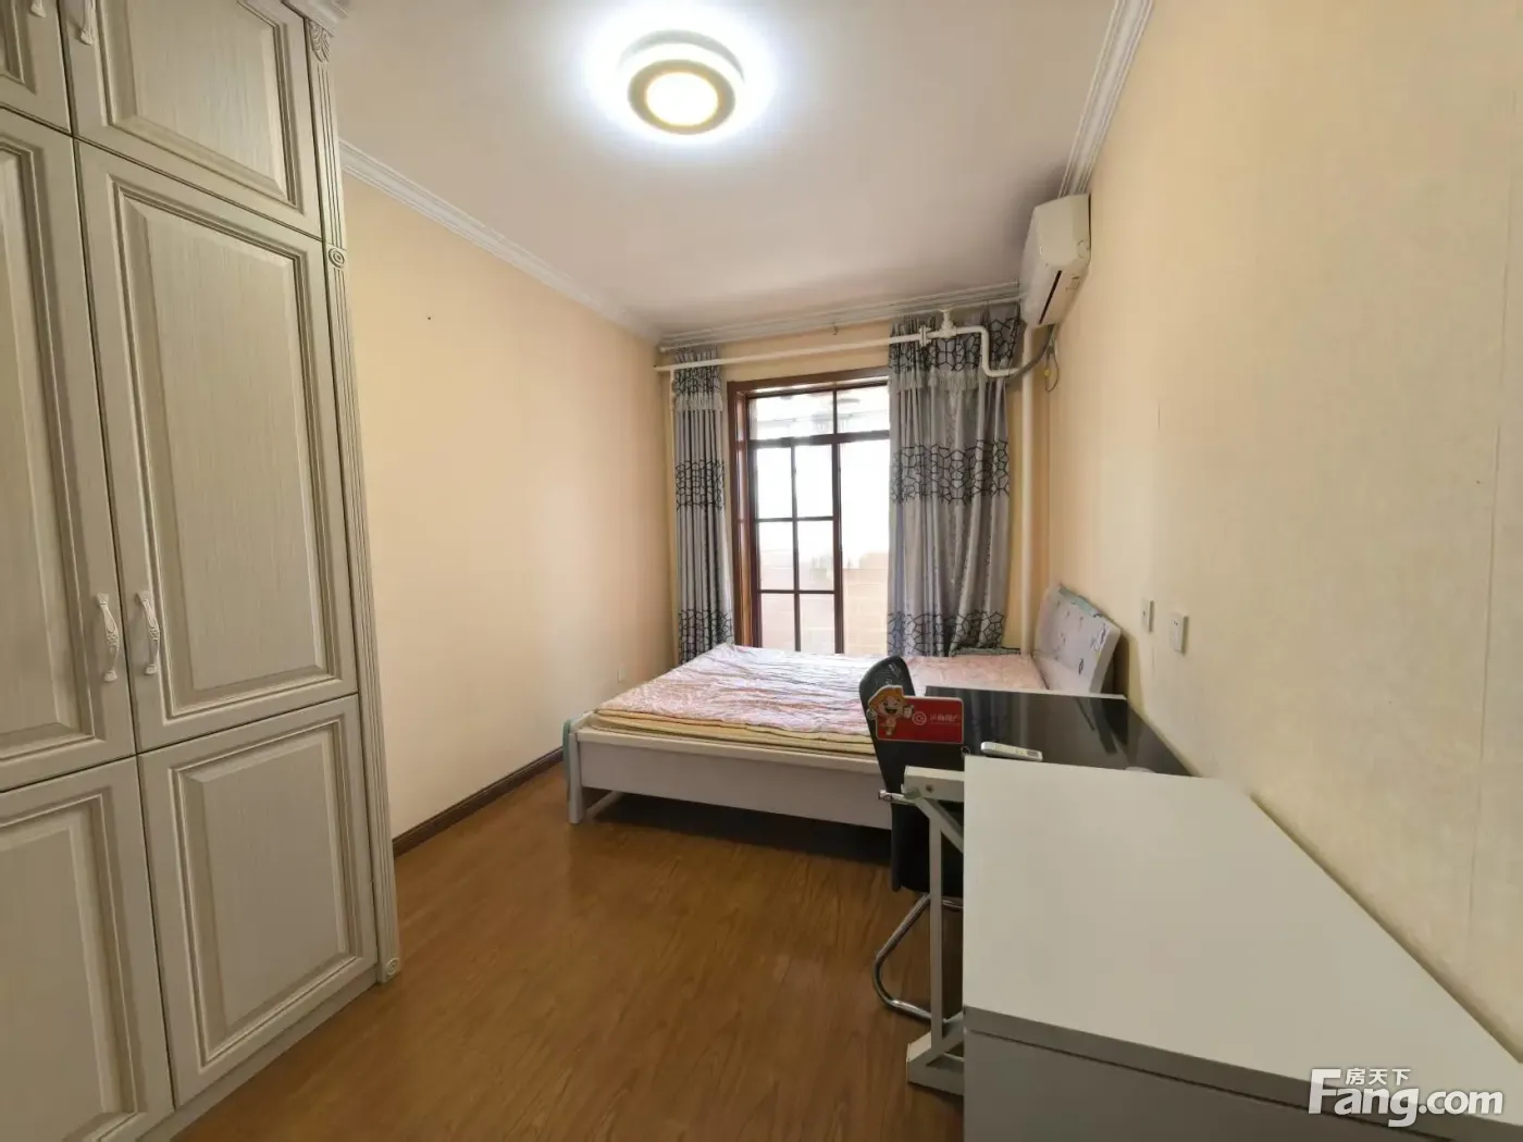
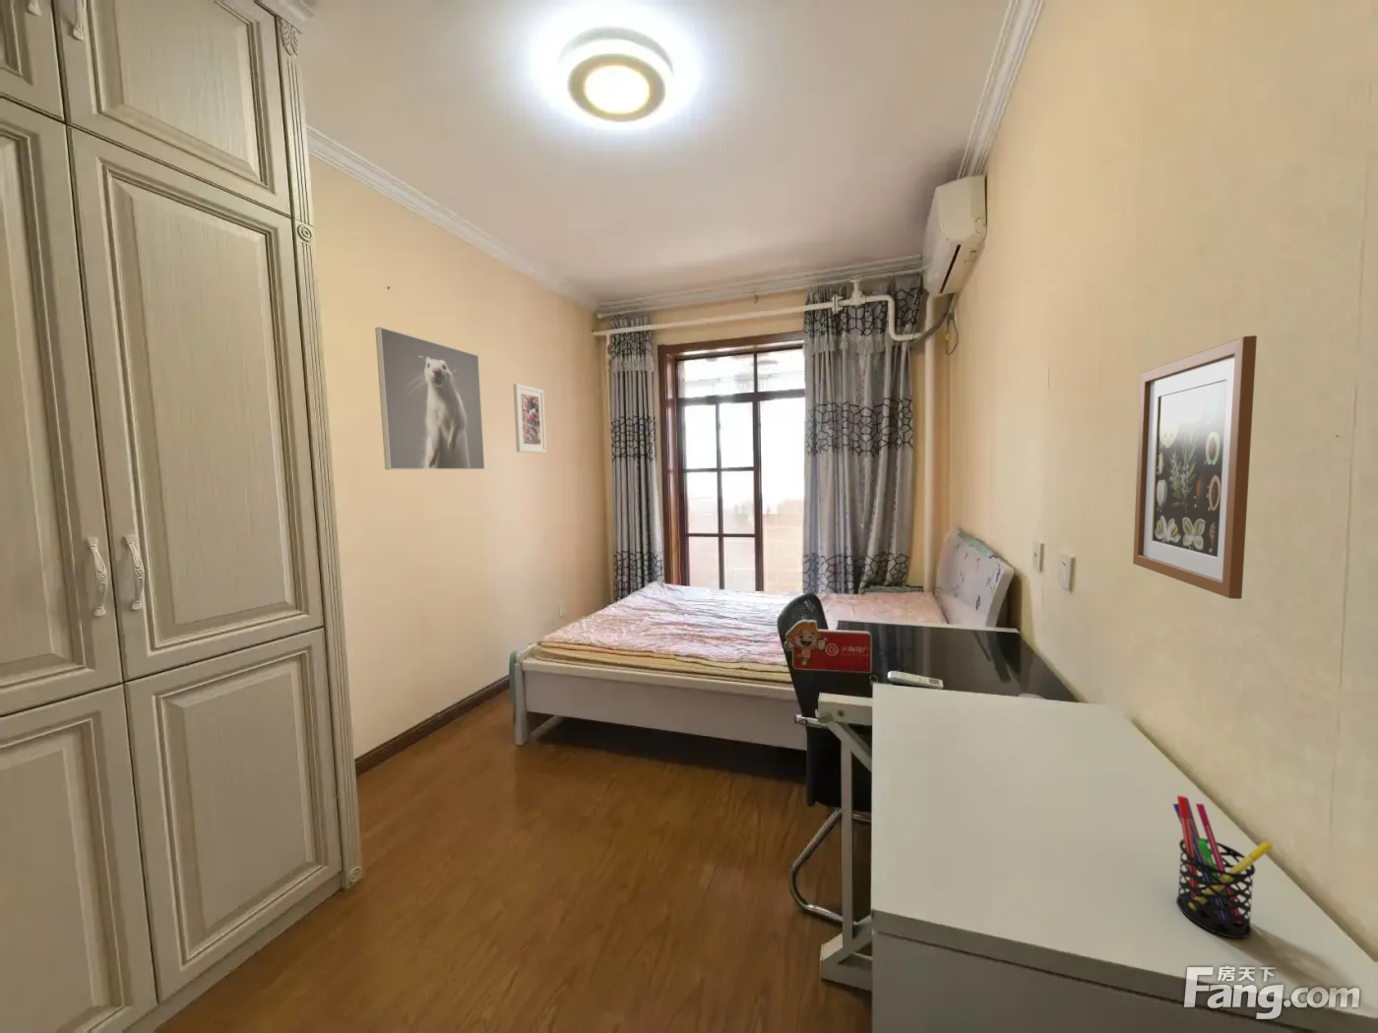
+ wall art [1132,334,1258,600]
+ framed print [512,383,547,455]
+ pen holder [1172,795,1274,939]
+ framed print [374,326,485,470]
